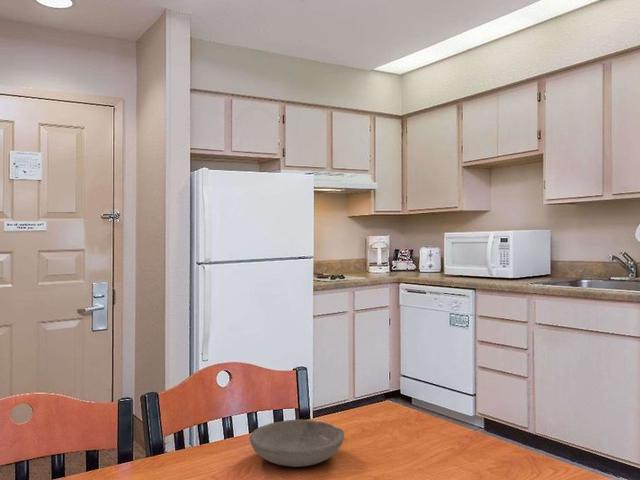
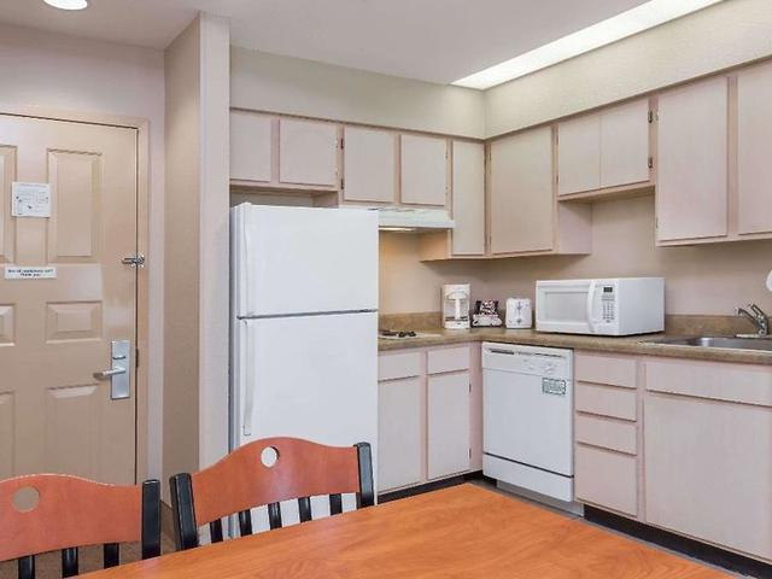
- bowl [248,419,345,468]
